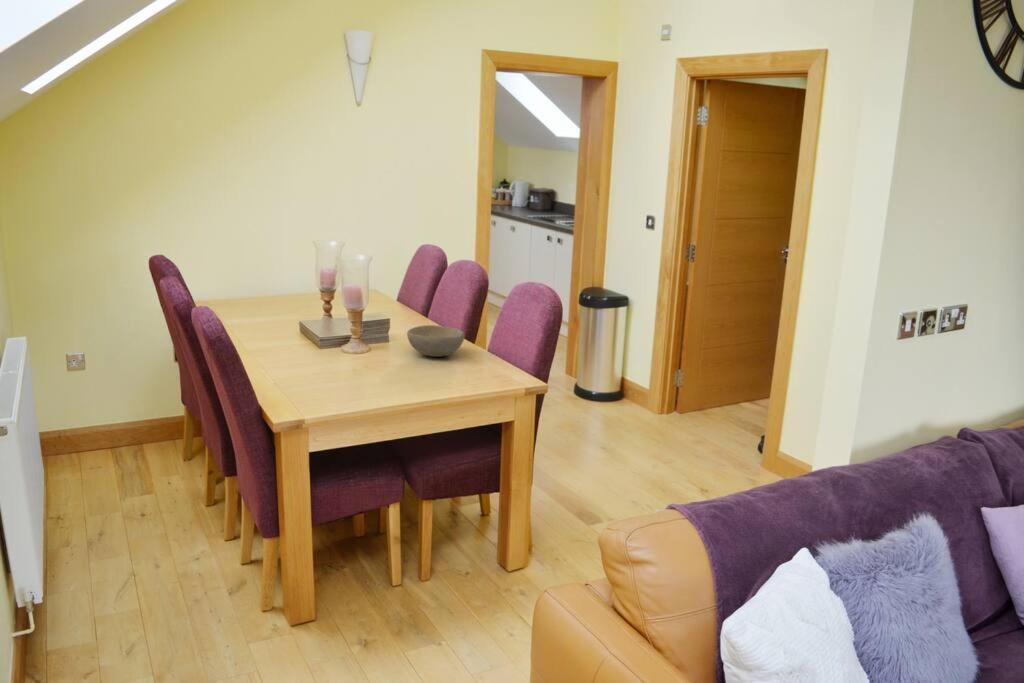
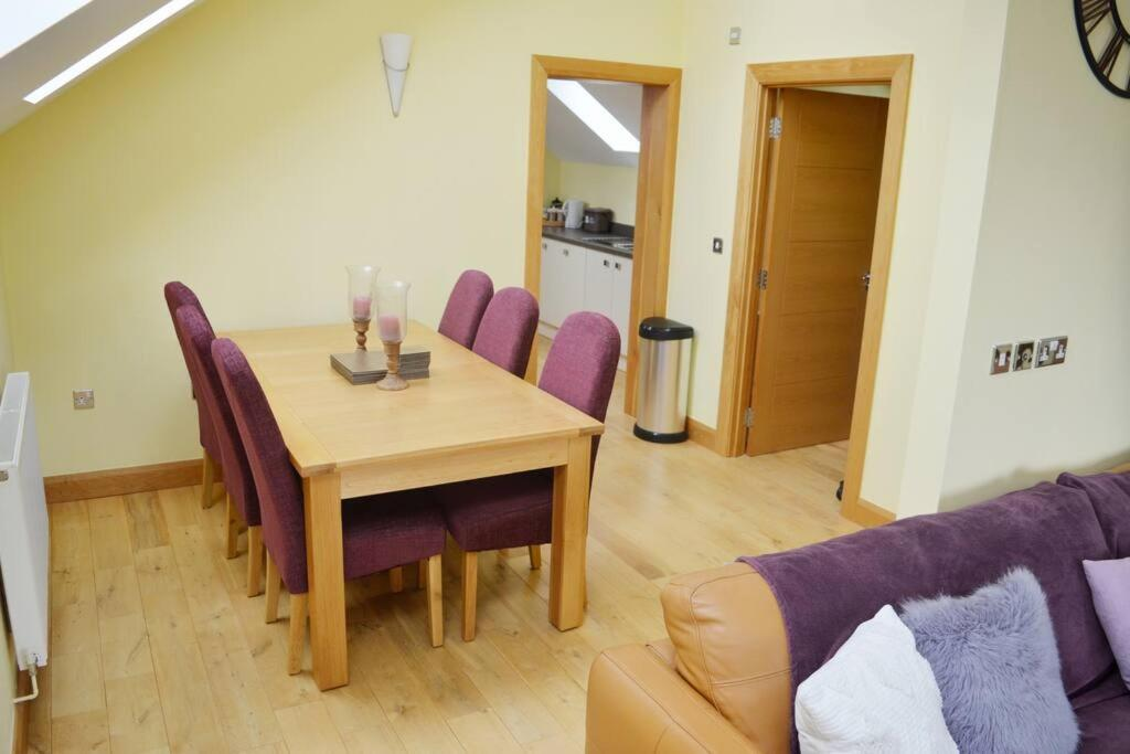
- bowl [406,324,466,358]
